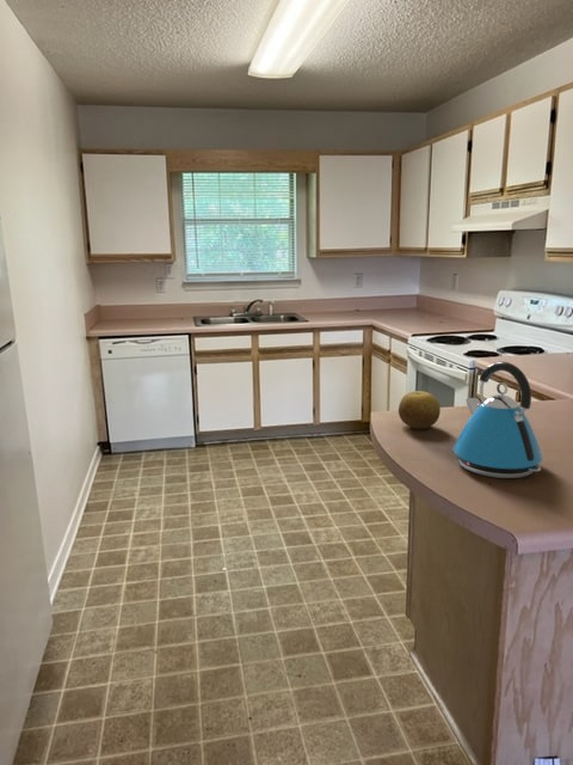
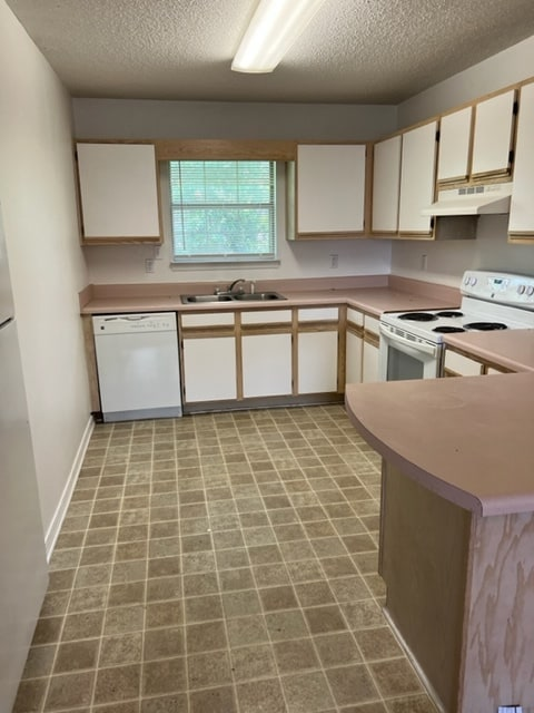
- fruit [398,390,442,430]
- kettle [452,361,543,479]
